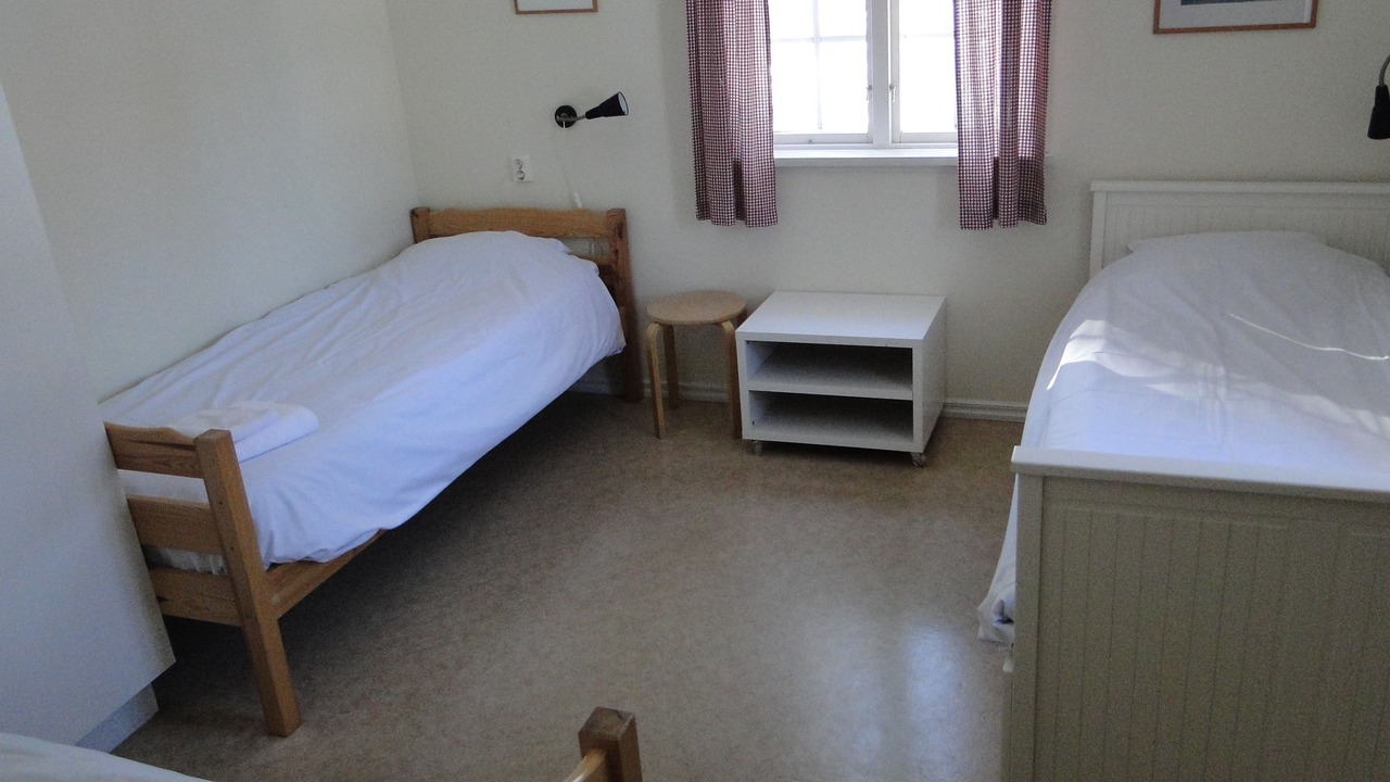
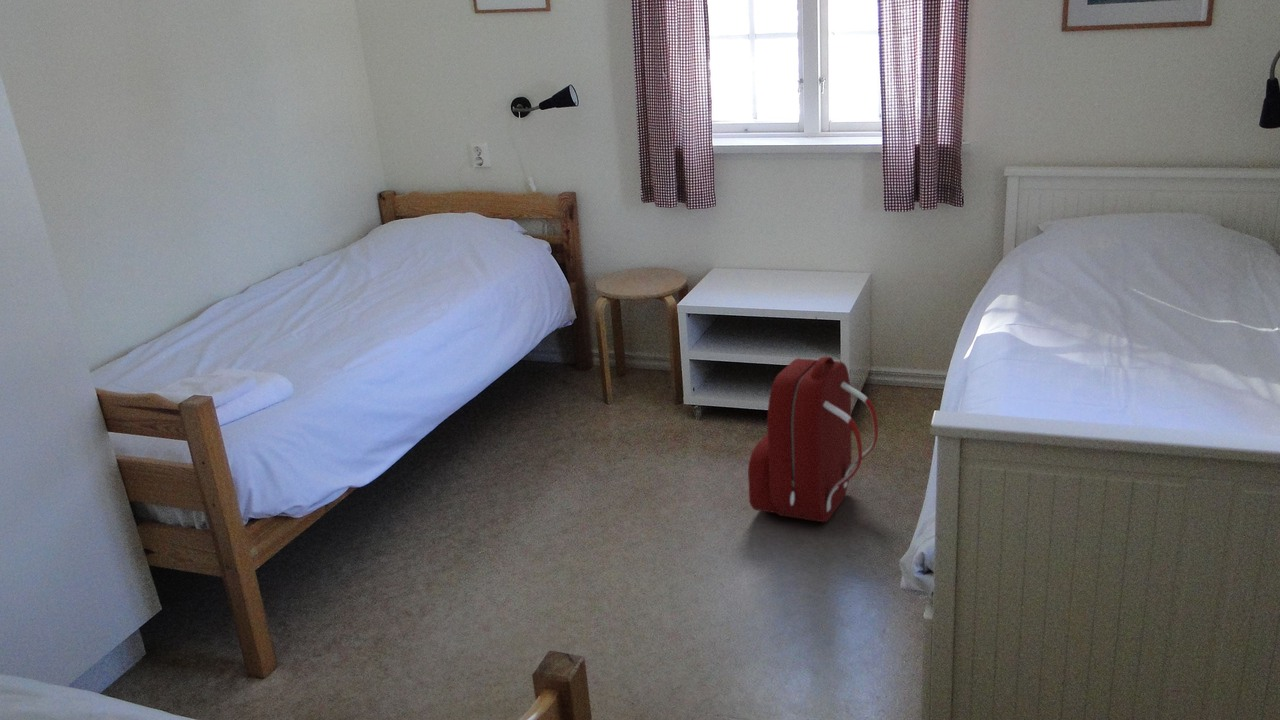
+ backpack [747,356,879,523]
